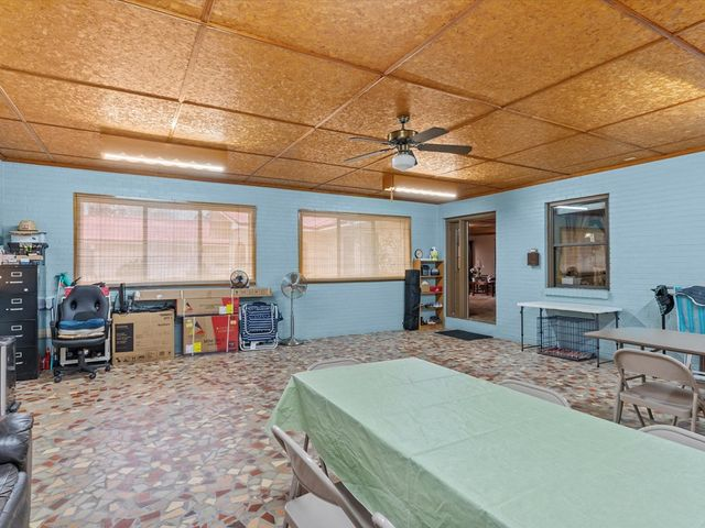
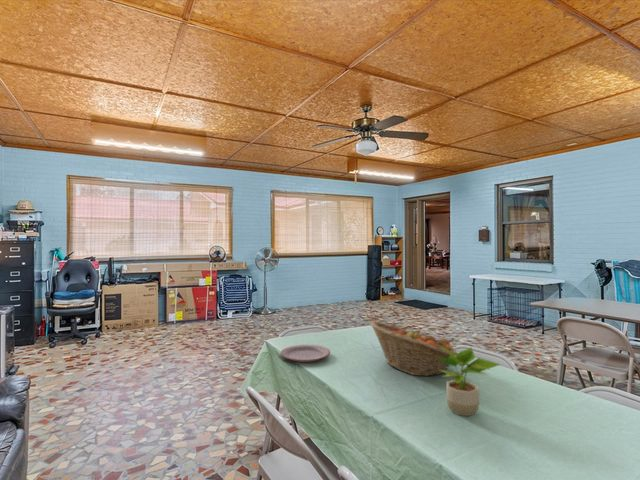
+ plate [279,344,331,363]
+ fruit basket [369,321,458,377]
+ potted plant [437,344,502,417]
